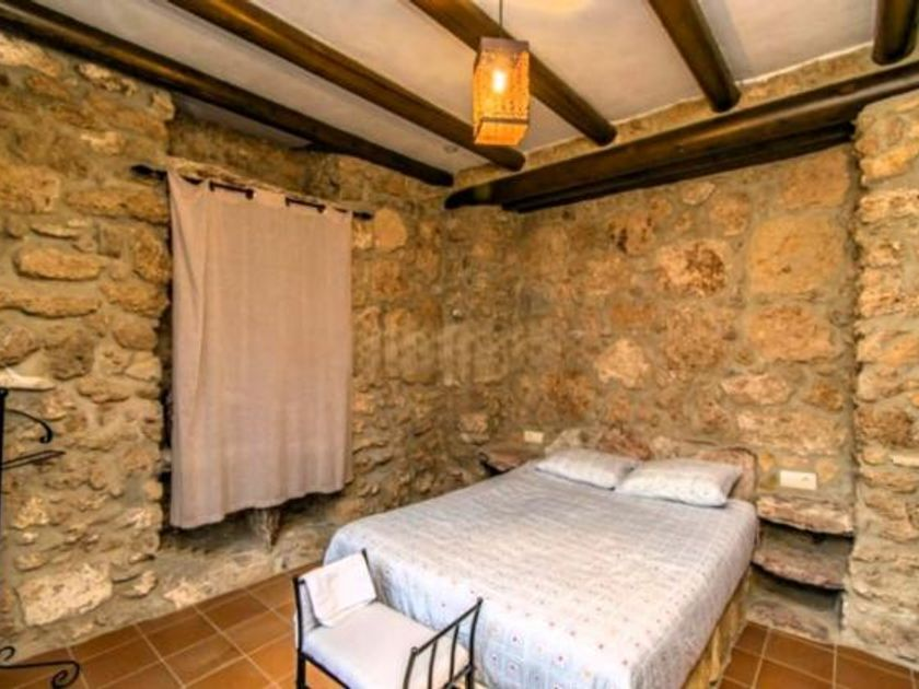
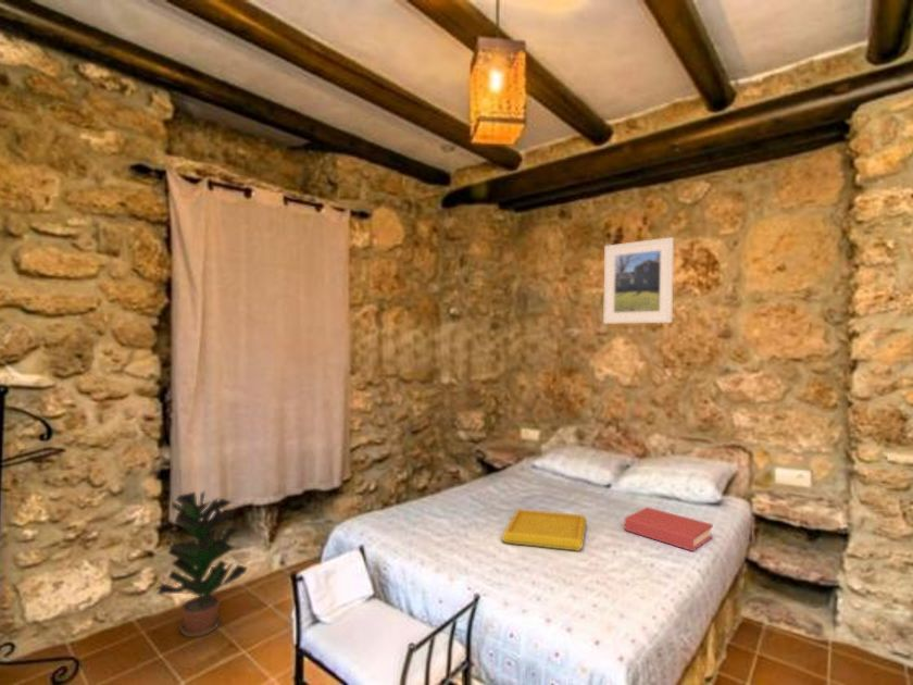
+ potted plant [153,490,249,638]
+ hardback book [624,506,714,552]
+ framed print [602,236,675,325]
+ serving tray [501,508,588,552]
